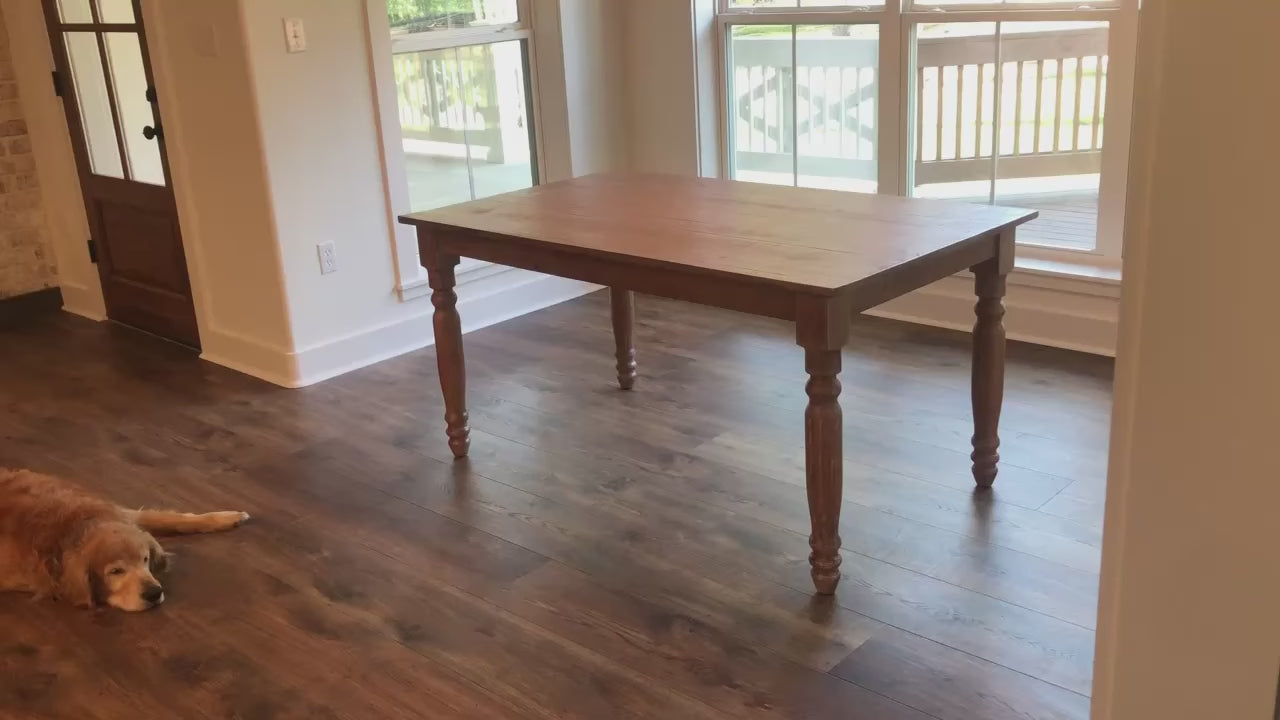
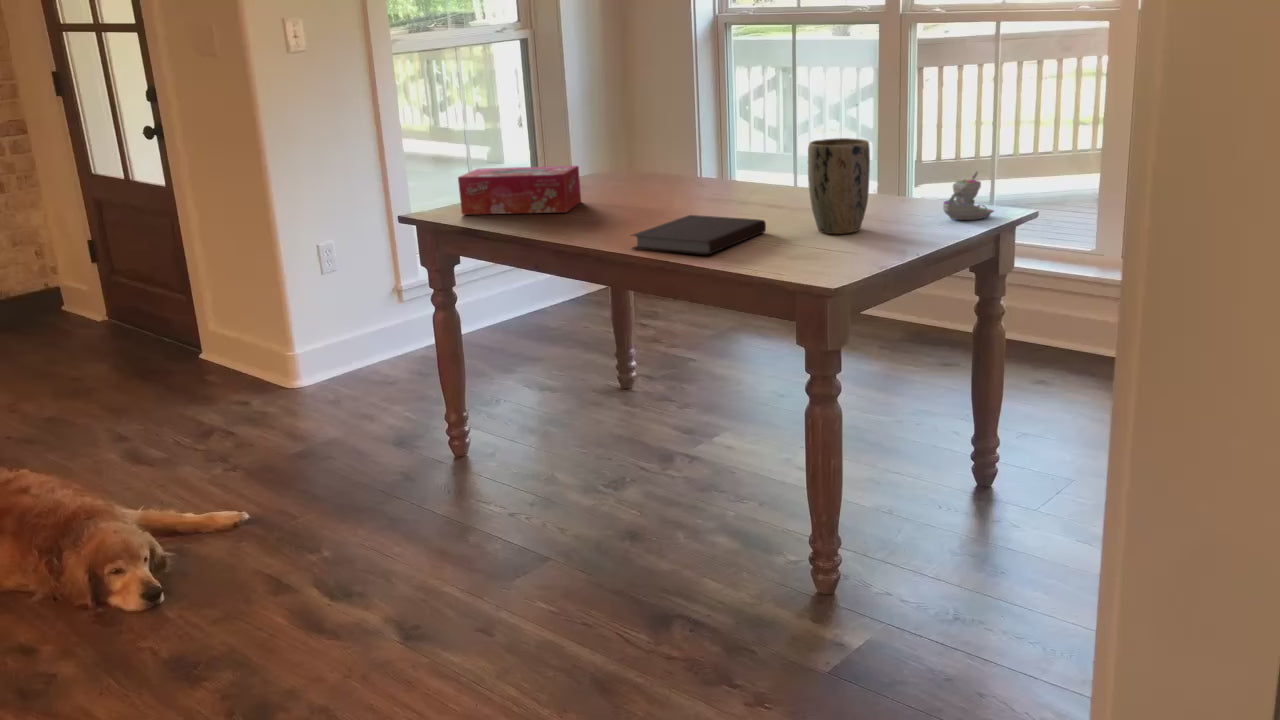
+ plant pot [807,137,871,235]
+ candle [942,170,995,221]
+ notebook [629,214,767,256]
+ tissue box [457,165,582,216]
